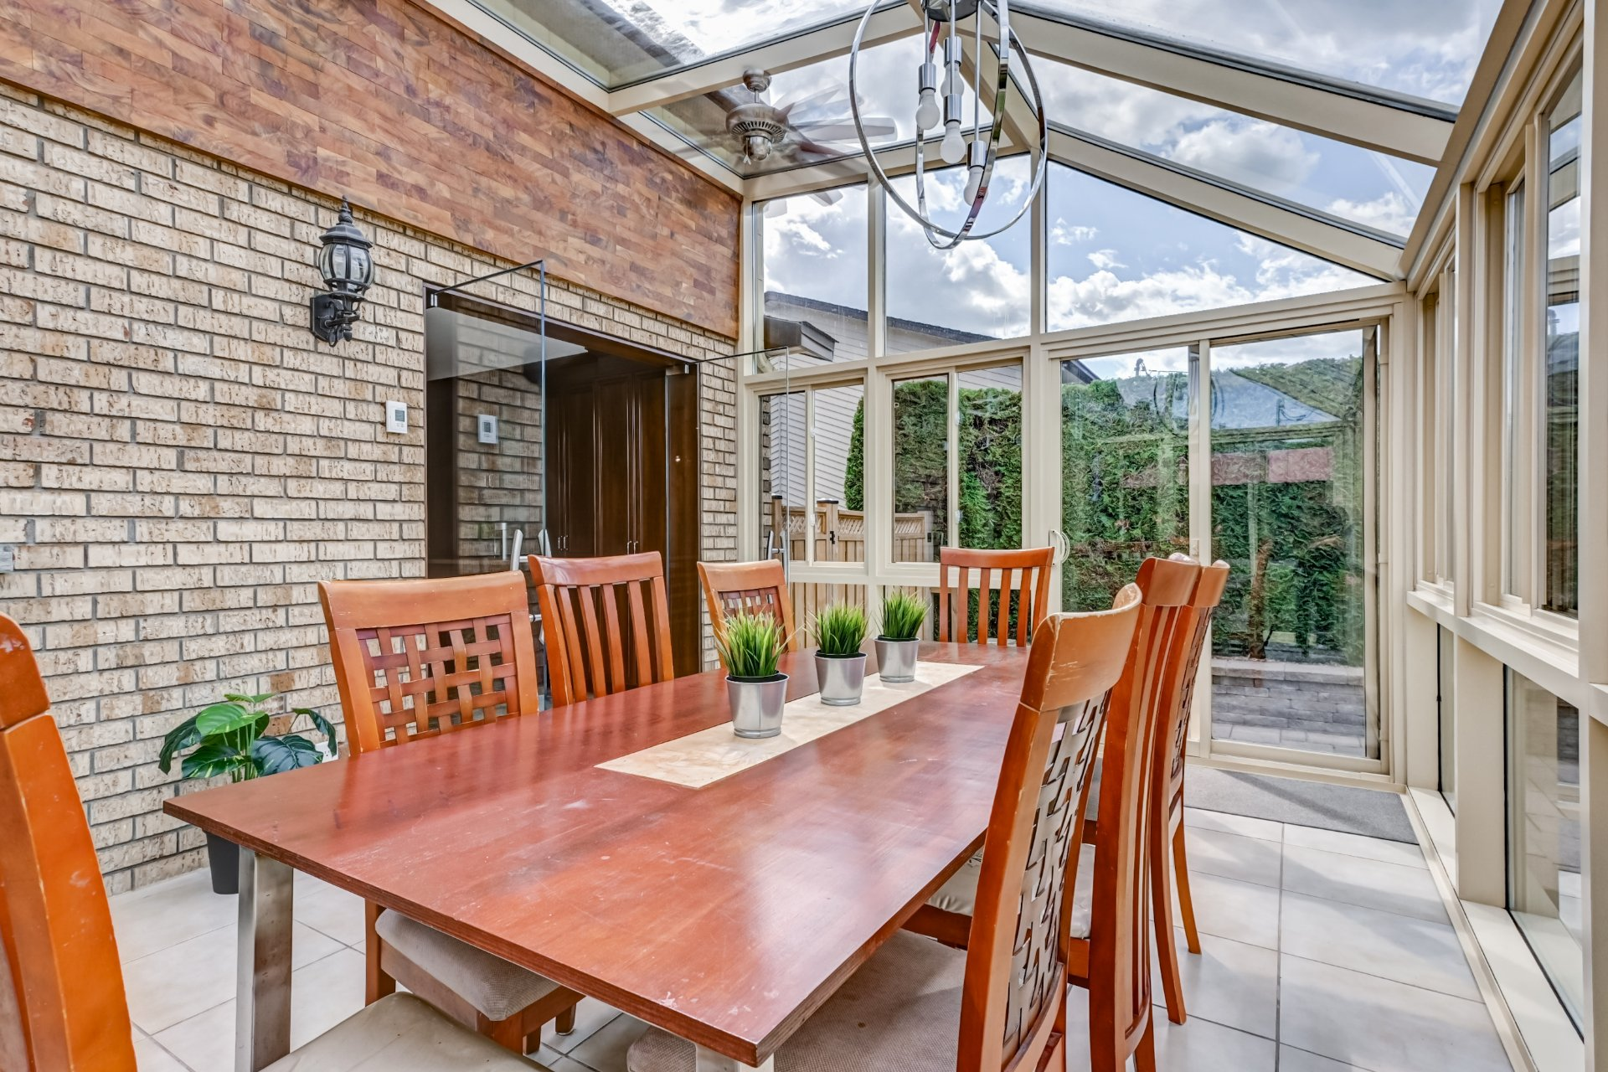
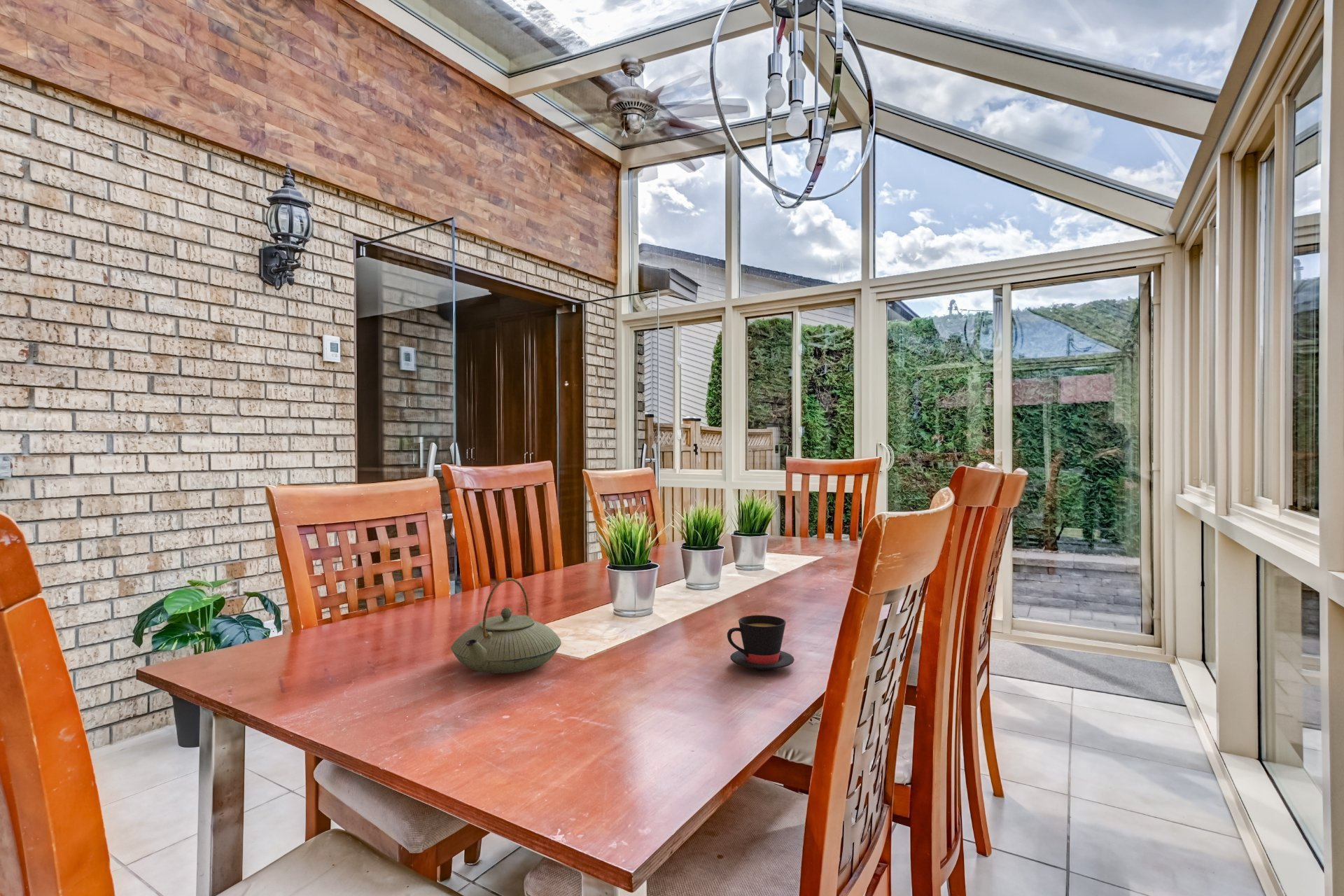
+ teacup [727,615,795,671]
+ teapot [450,577,562,674]
